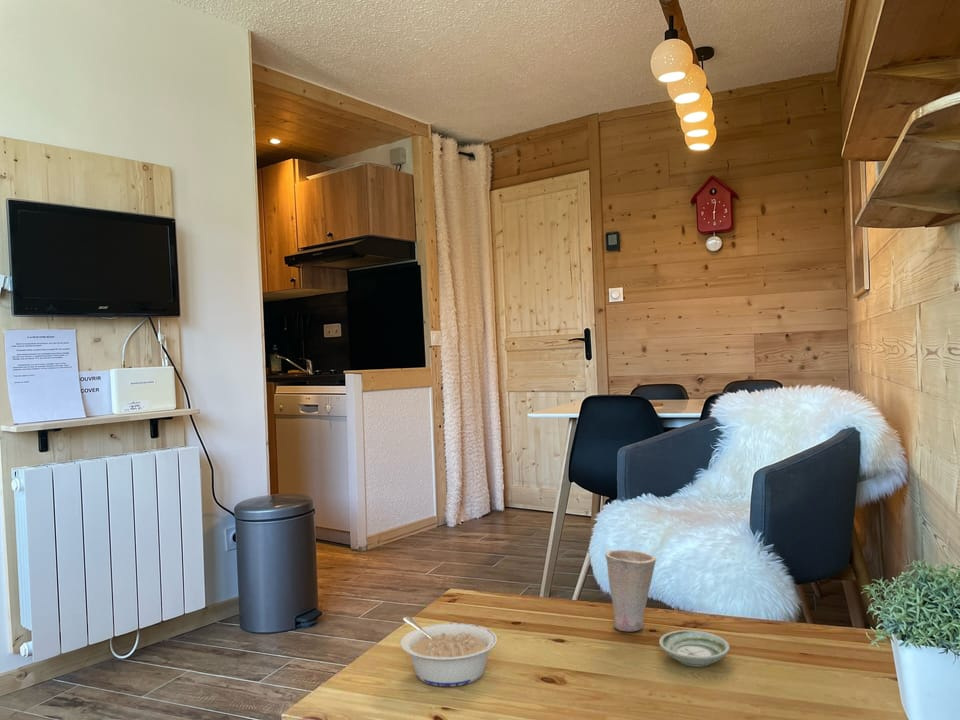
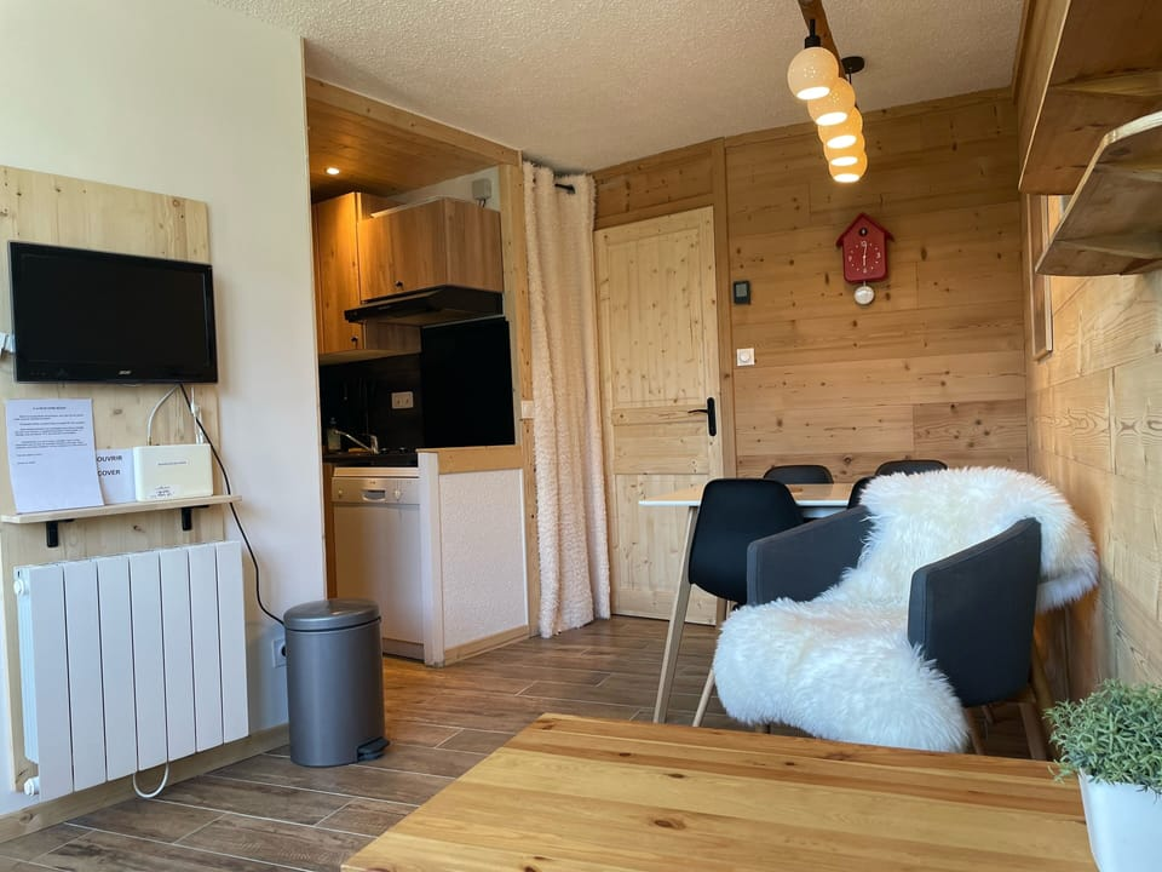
- cup [604,549,657,633]
- legume [399,615,498,688]
- saucer [658,629,731,668]
